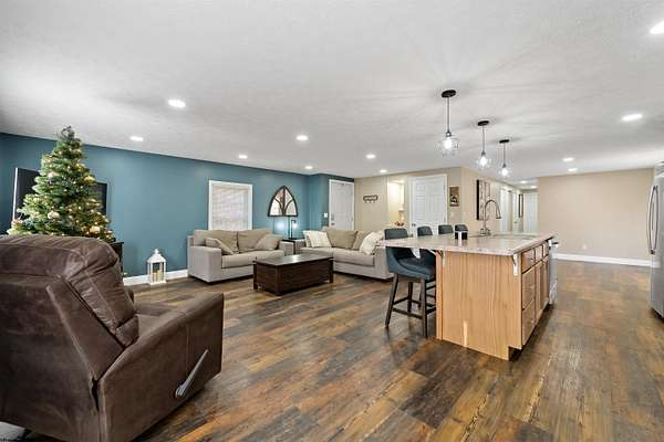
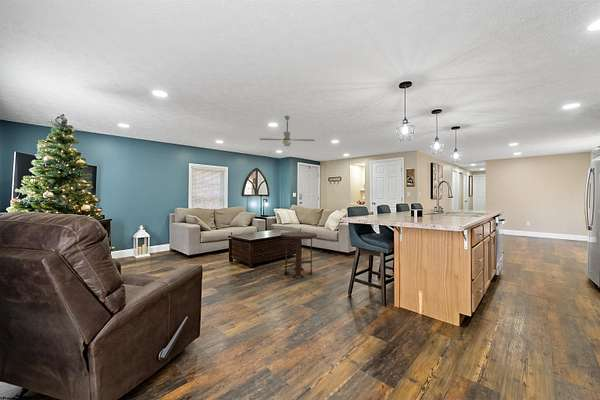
+ side table [279,231,318,278]
+ ceiling fan [259,115,316,147]
